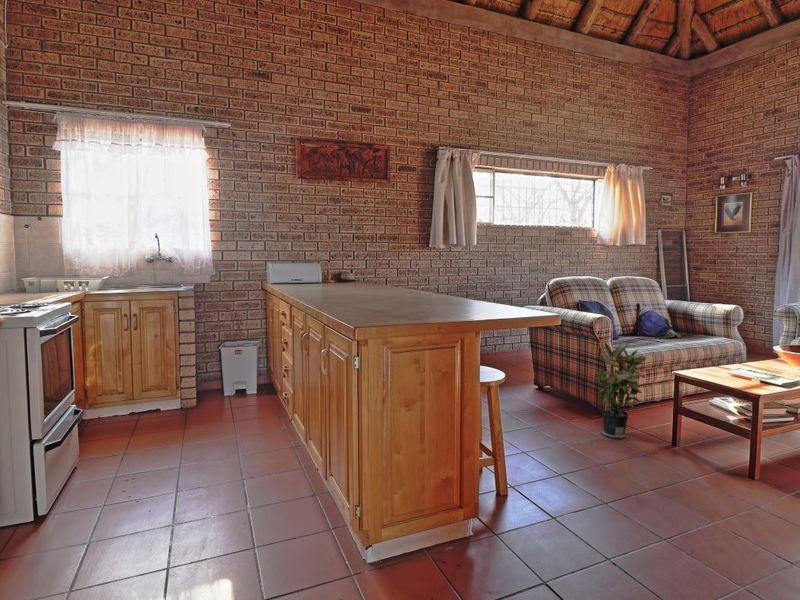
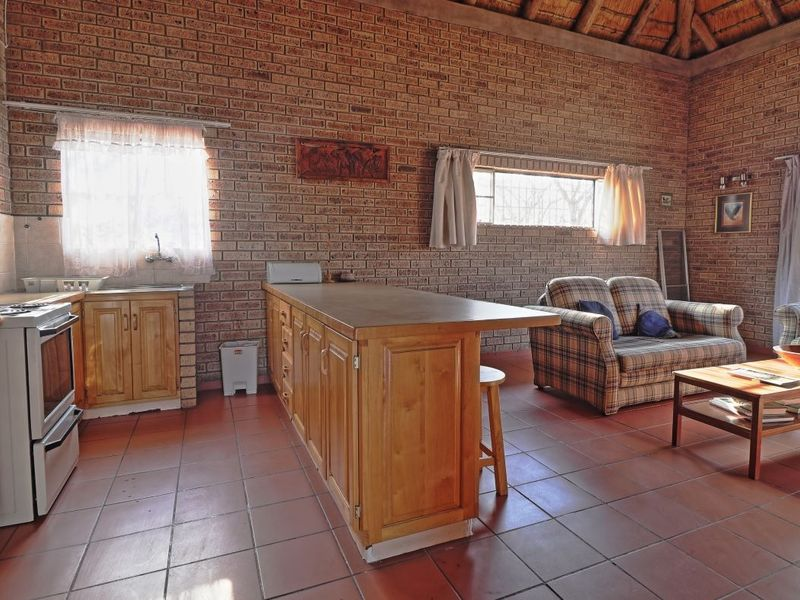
- potted plant [594,340,648,439]
